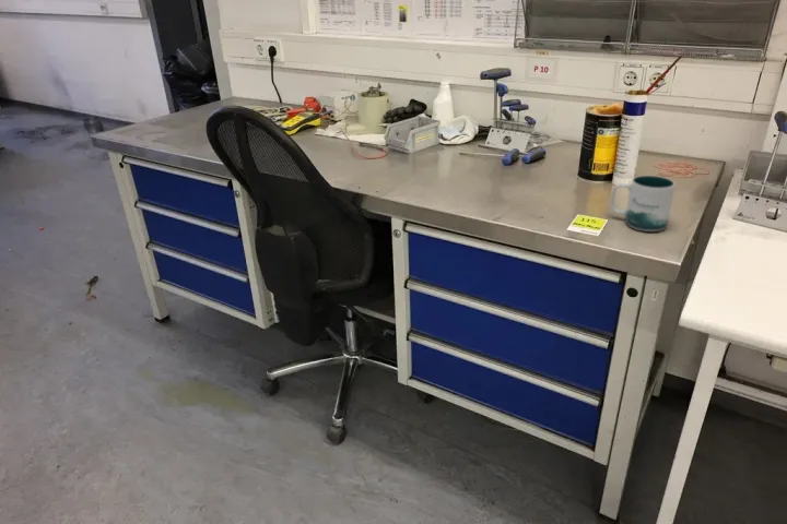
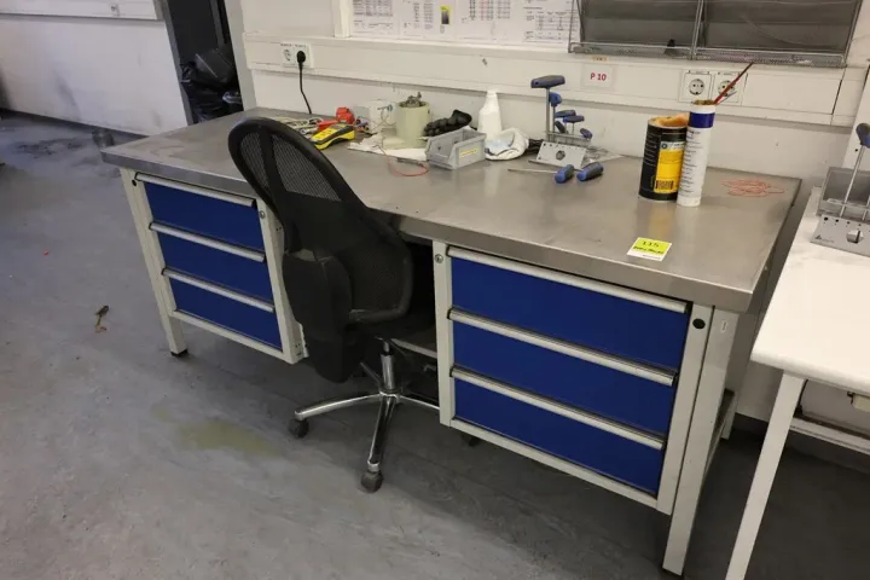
- mug [610,175,677,233]
